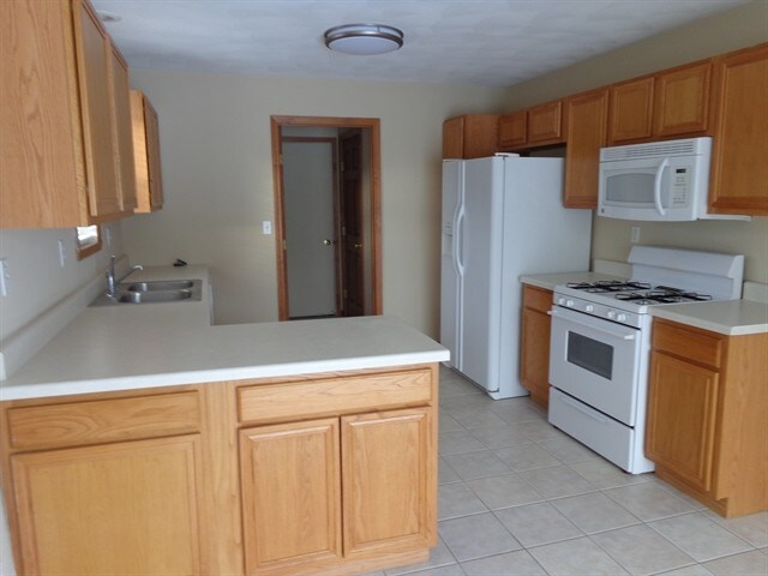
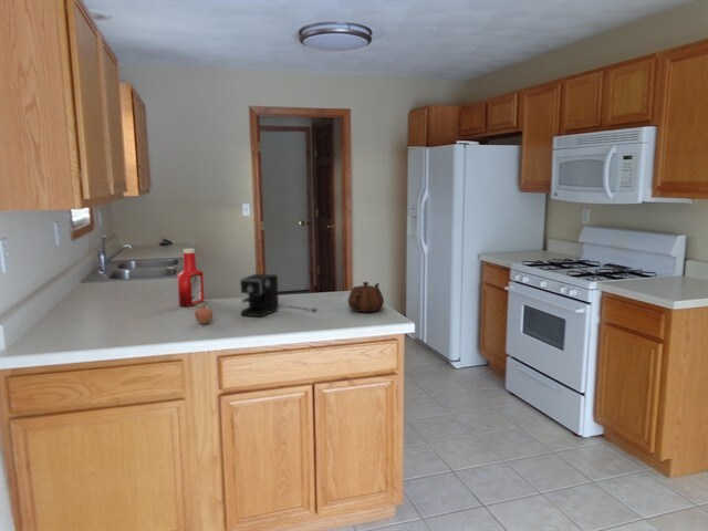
+ teapot [346,281,385,313]
+ fruit [194,303,214,325]
+ soap bottle [176,248,205,308]
+ coffee maker [239,273,317,317]
